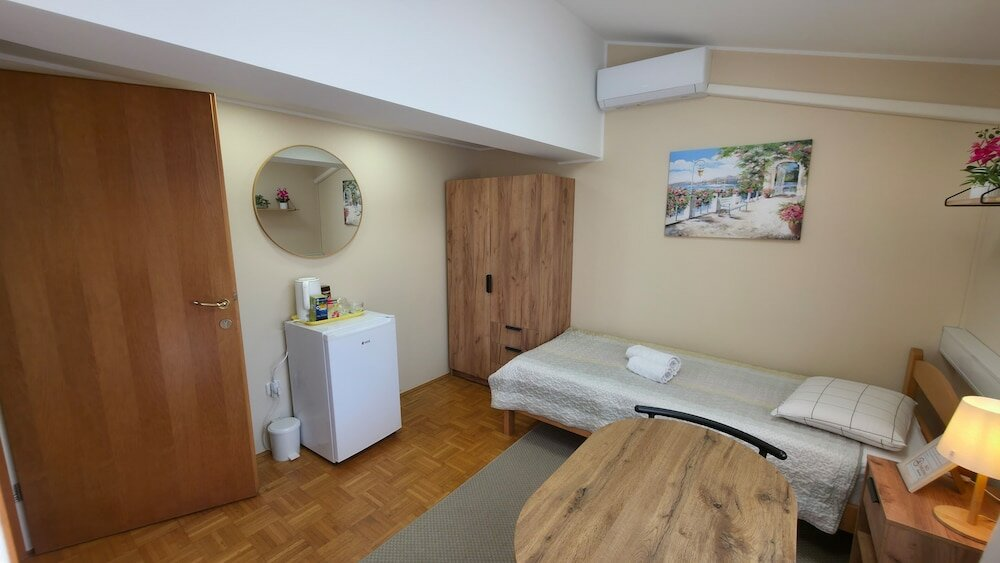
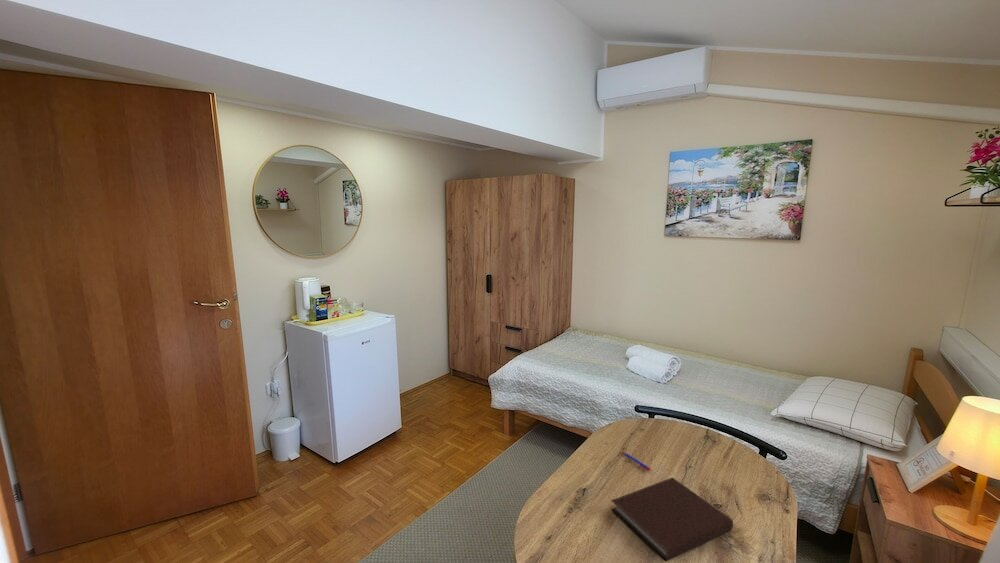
+ notebook [610,477,734,562]
+ pen [620,450,653,472]
